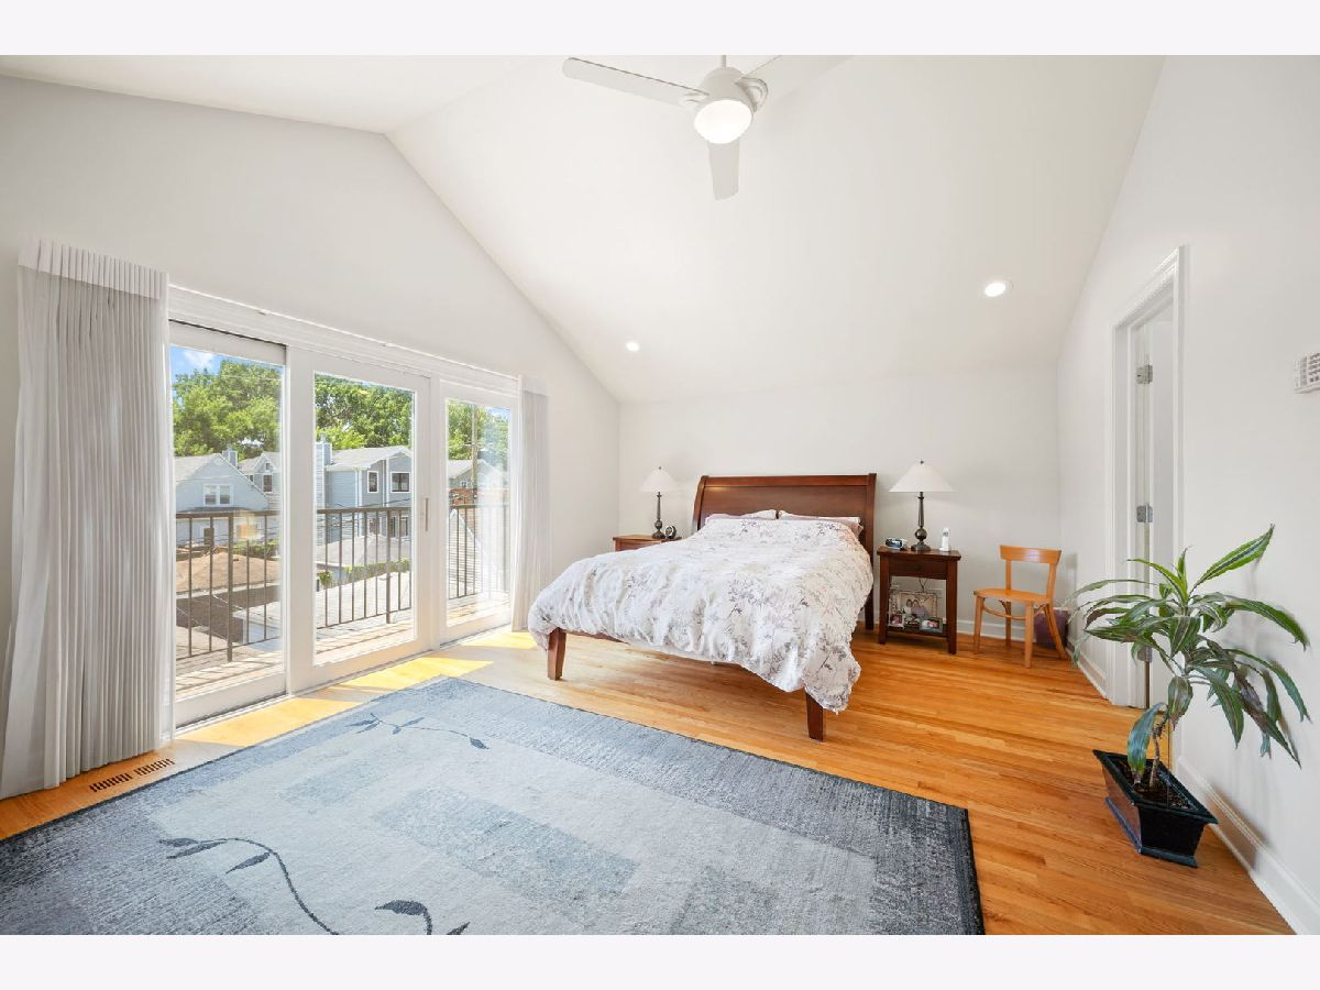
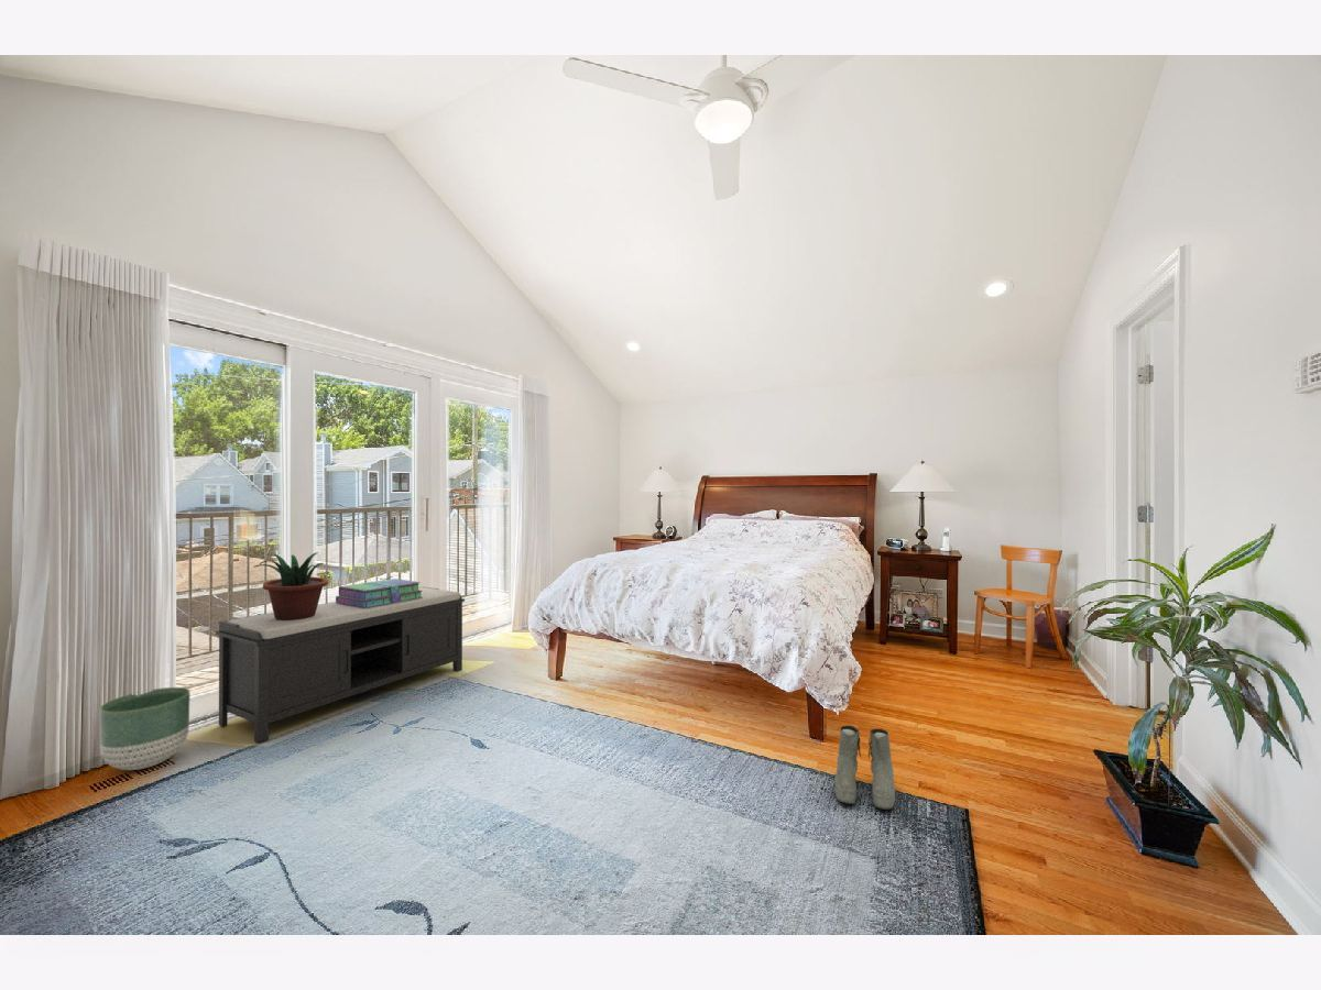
+ stack of books [335,578,423,608]
+ bench [215,586,466,744]
+ potted plant [253,551,329,620]
+ planter [98,686,192,771]
+ boots [833,724,896,811]
